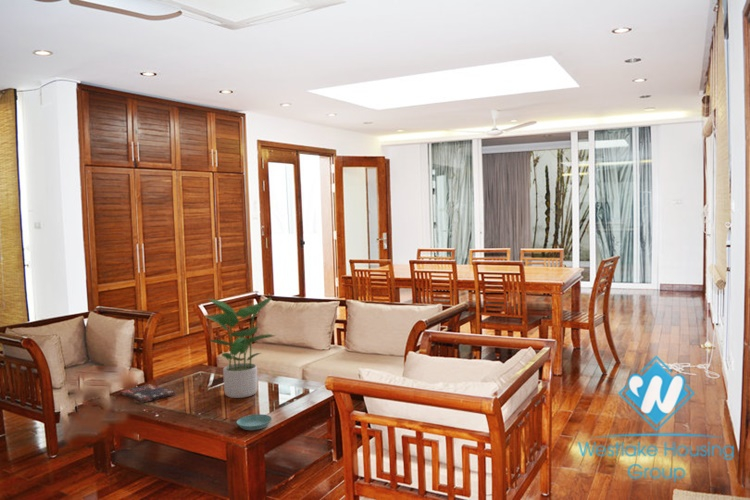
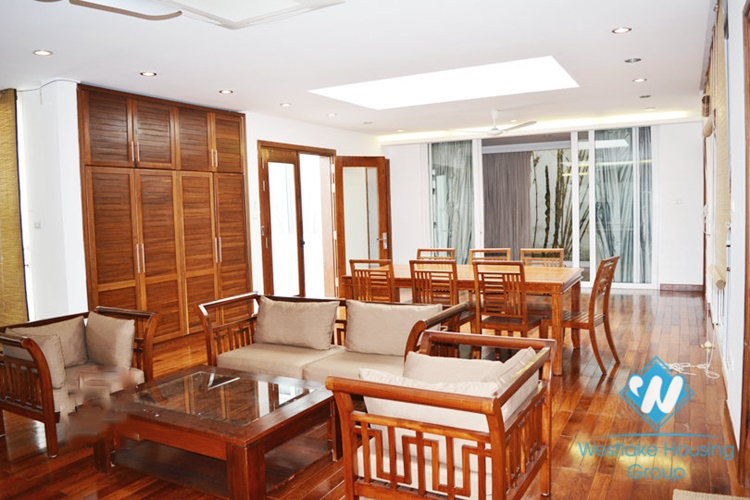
- book [120,383,176,404]
- saucer [236,413,273,431]
- potted plant [205,296,276,399]
